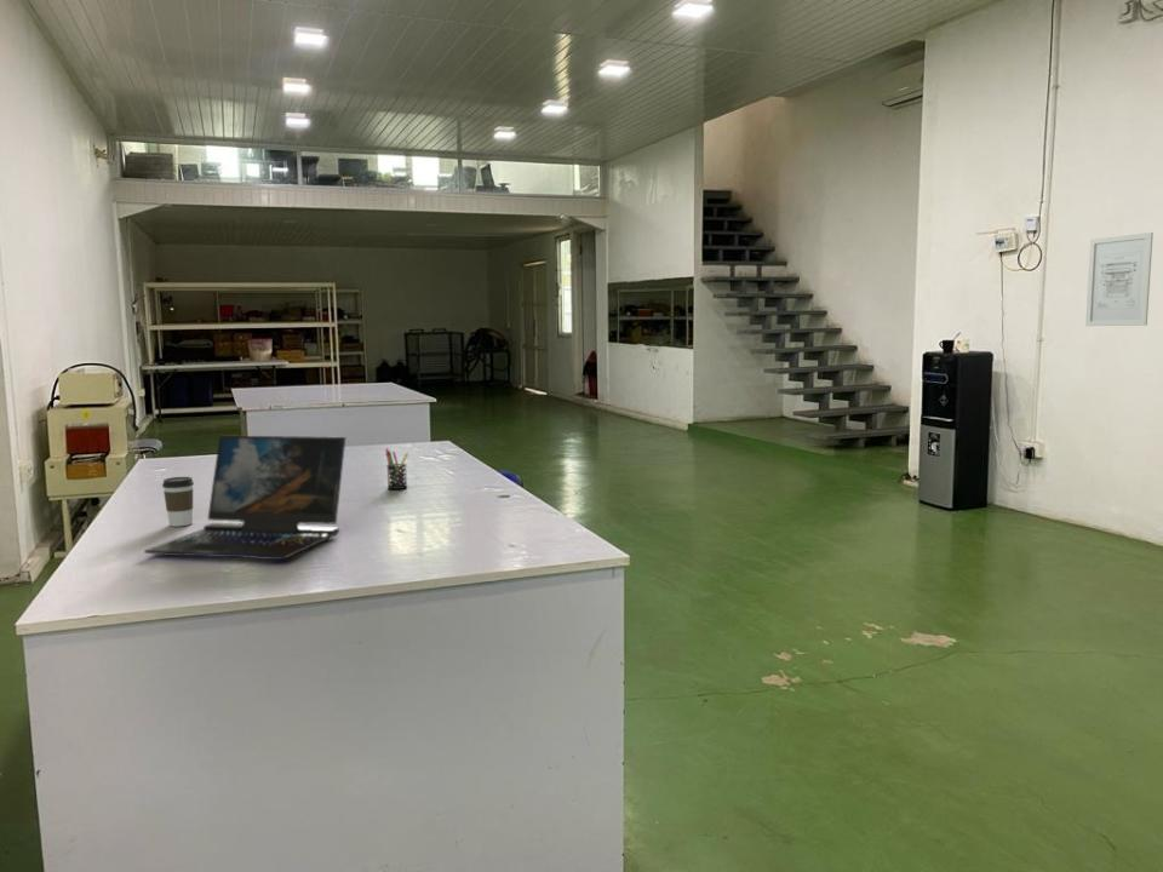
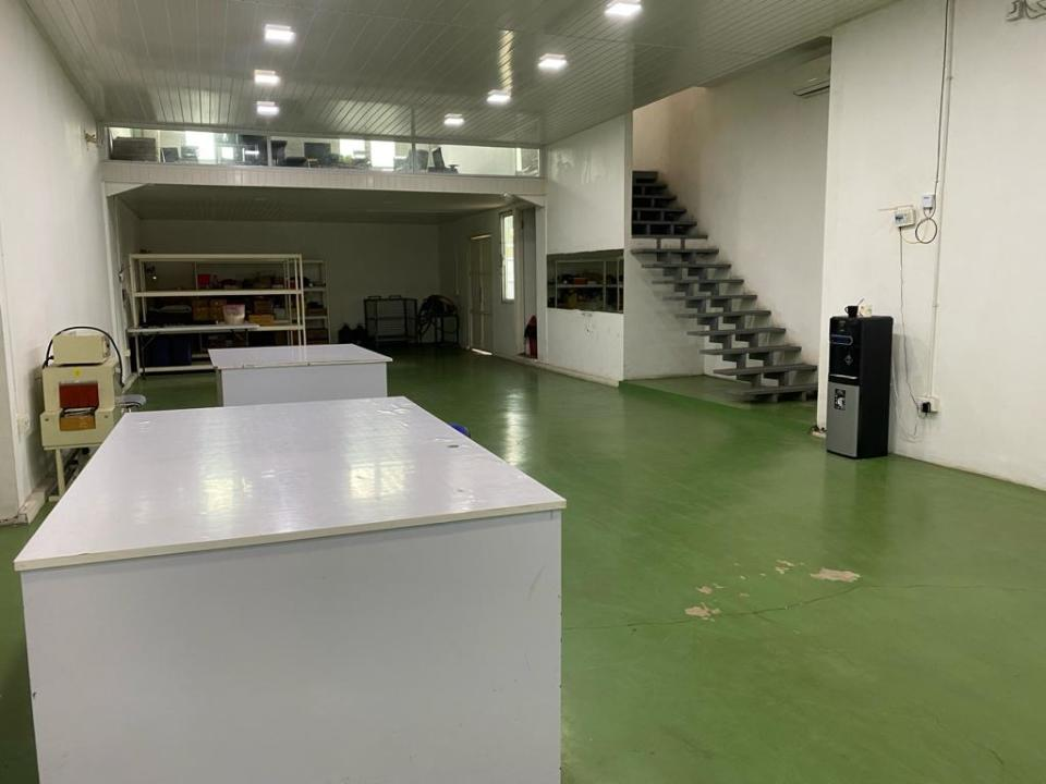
- coffee cup [161,476,195,528]
- laptop [143,435,346,561]
- wall art [1084,231,1155,327]
- pen holder [384,447,409,490]
